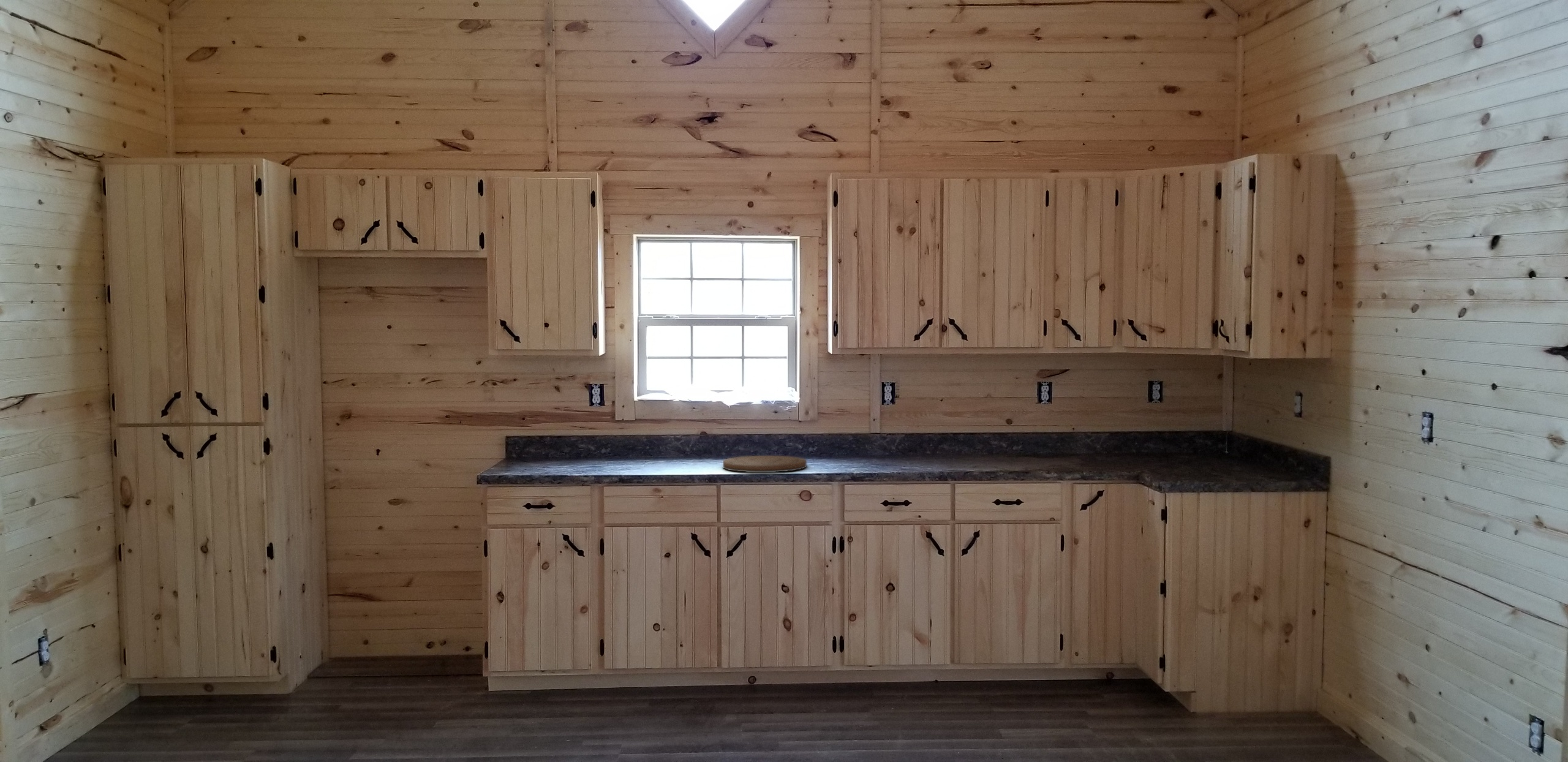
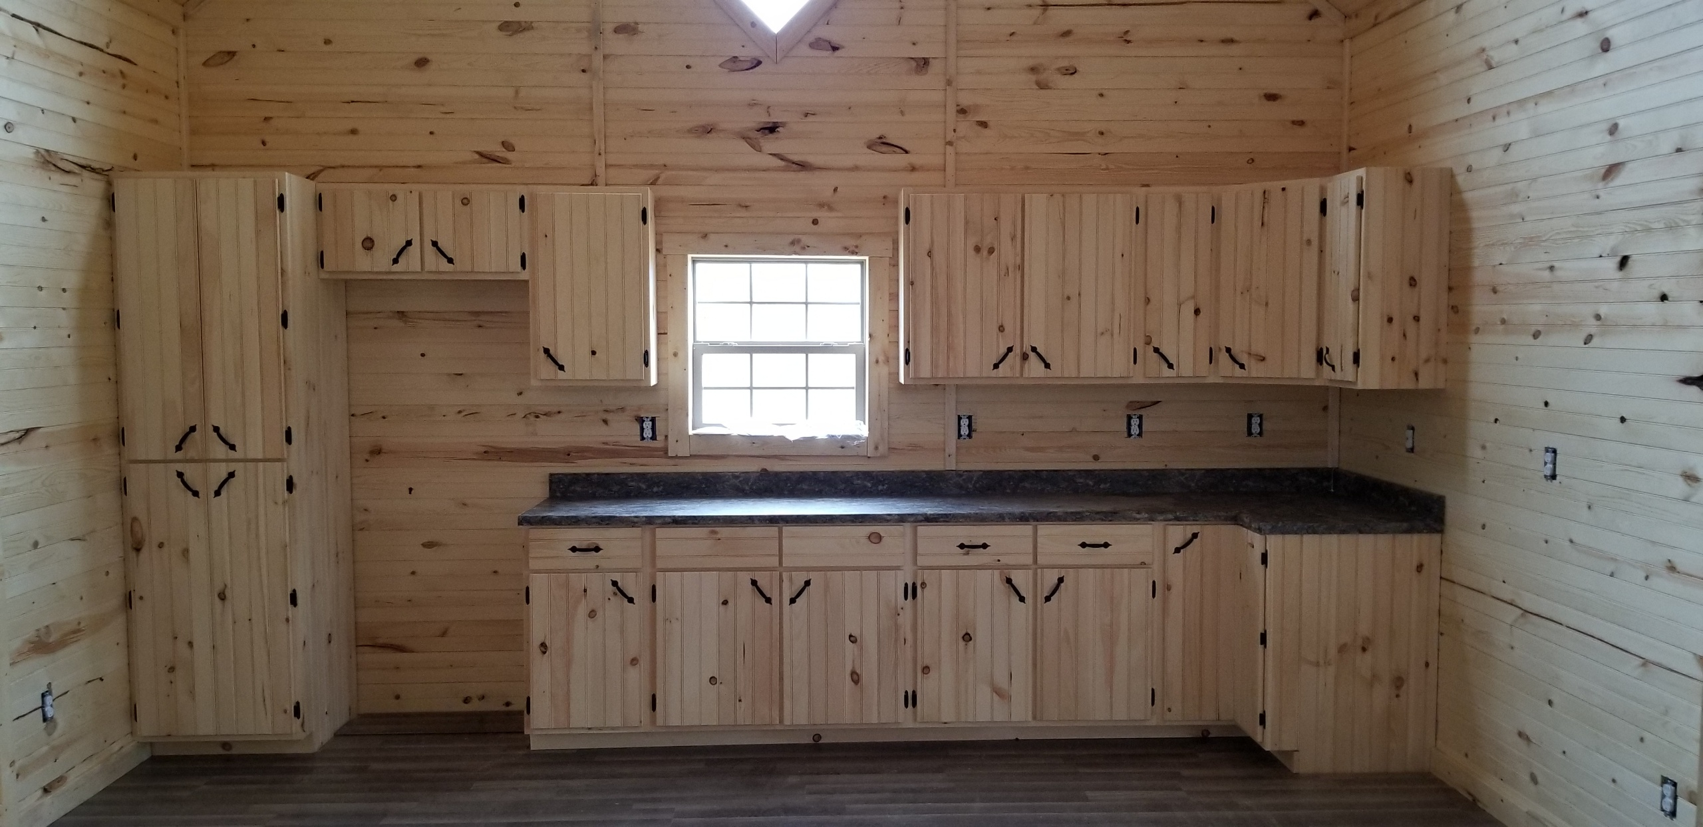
- cutting board [722,455,807,473]
